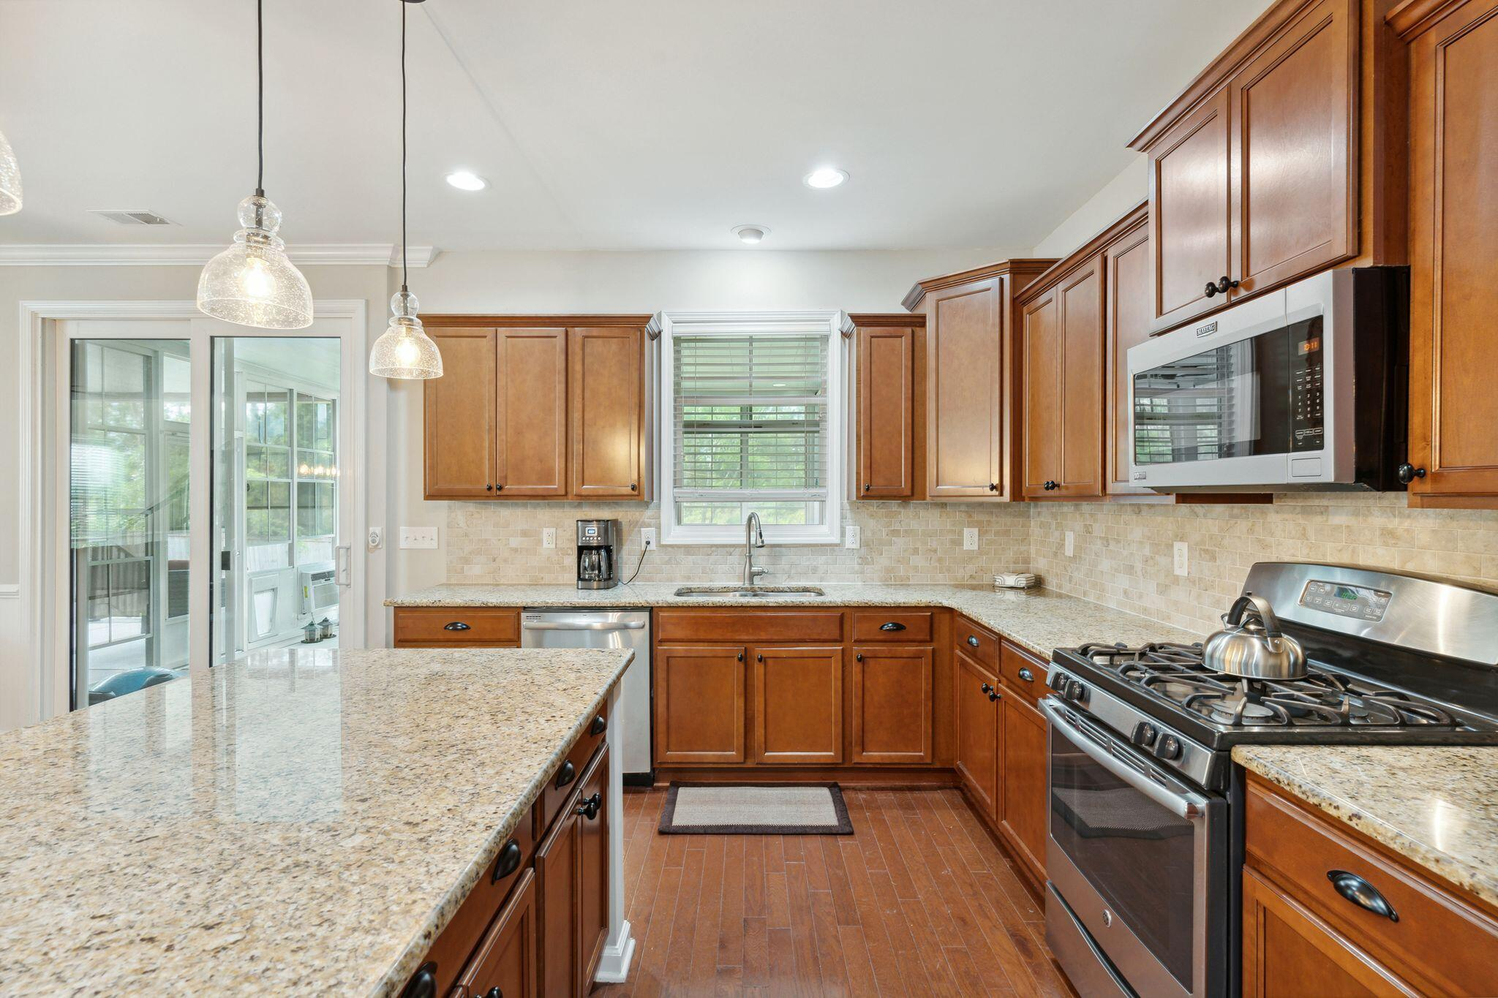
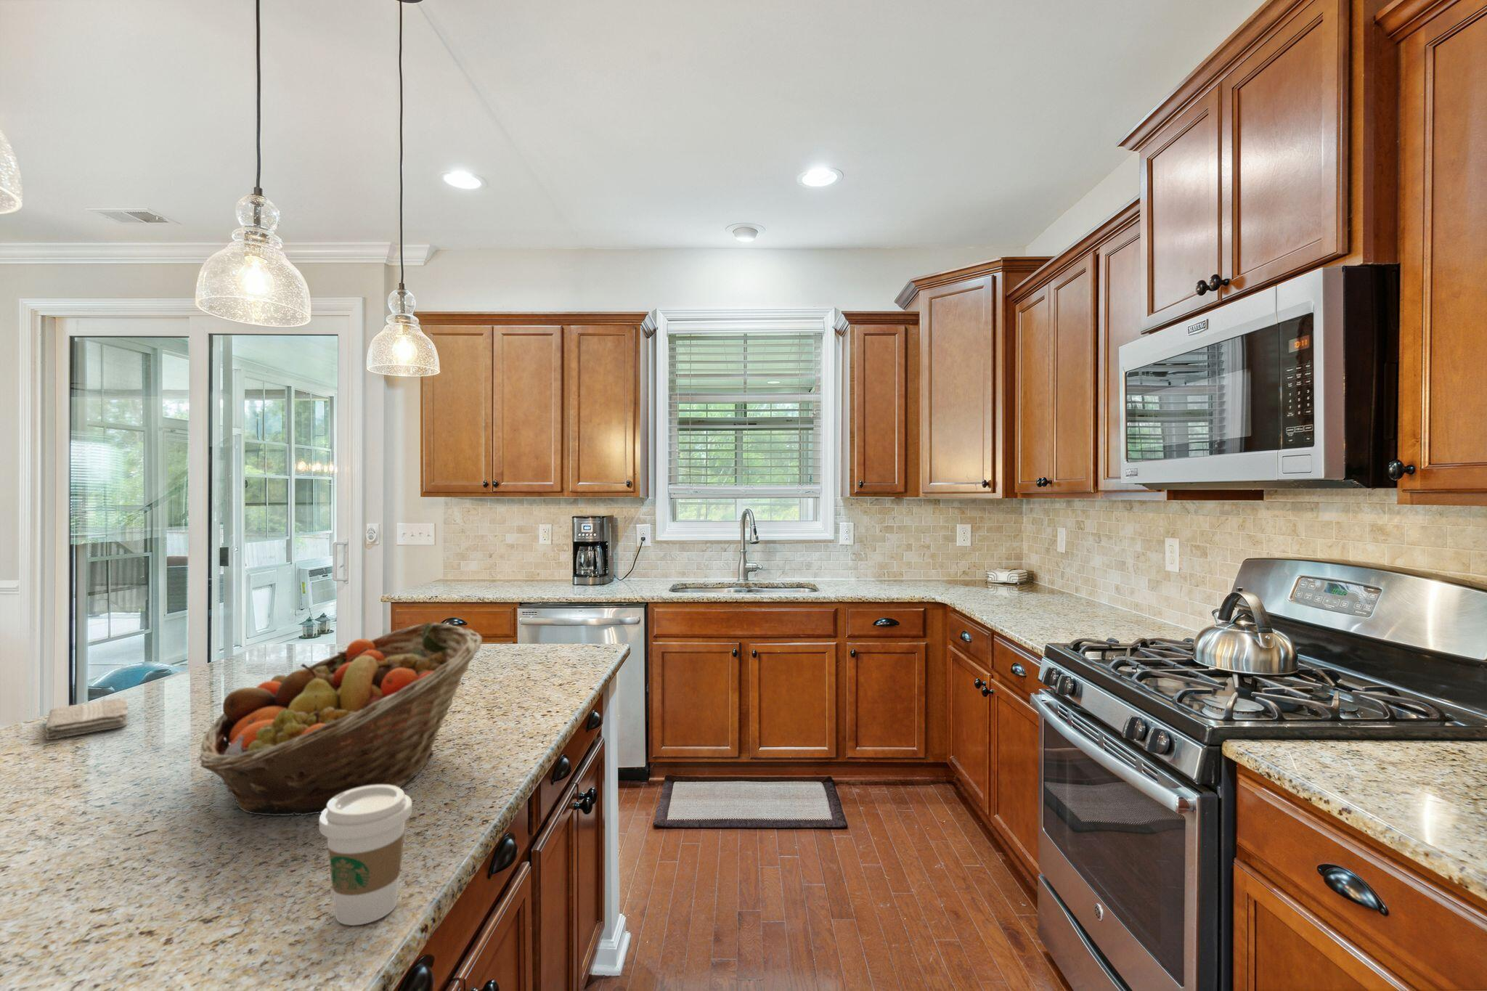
+ washcloth [44,697,129,741]
+ coffee cup [318,785,413,927]
+ fruit basket [198,622,483,816]
